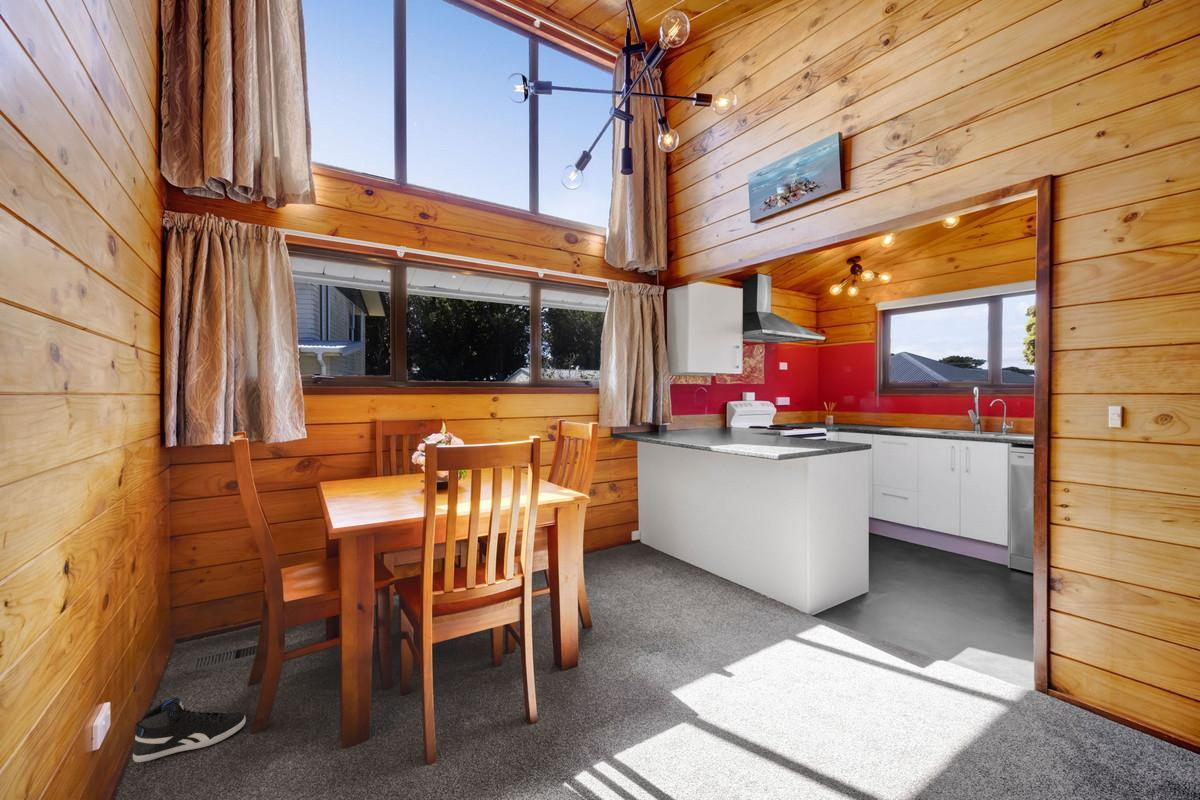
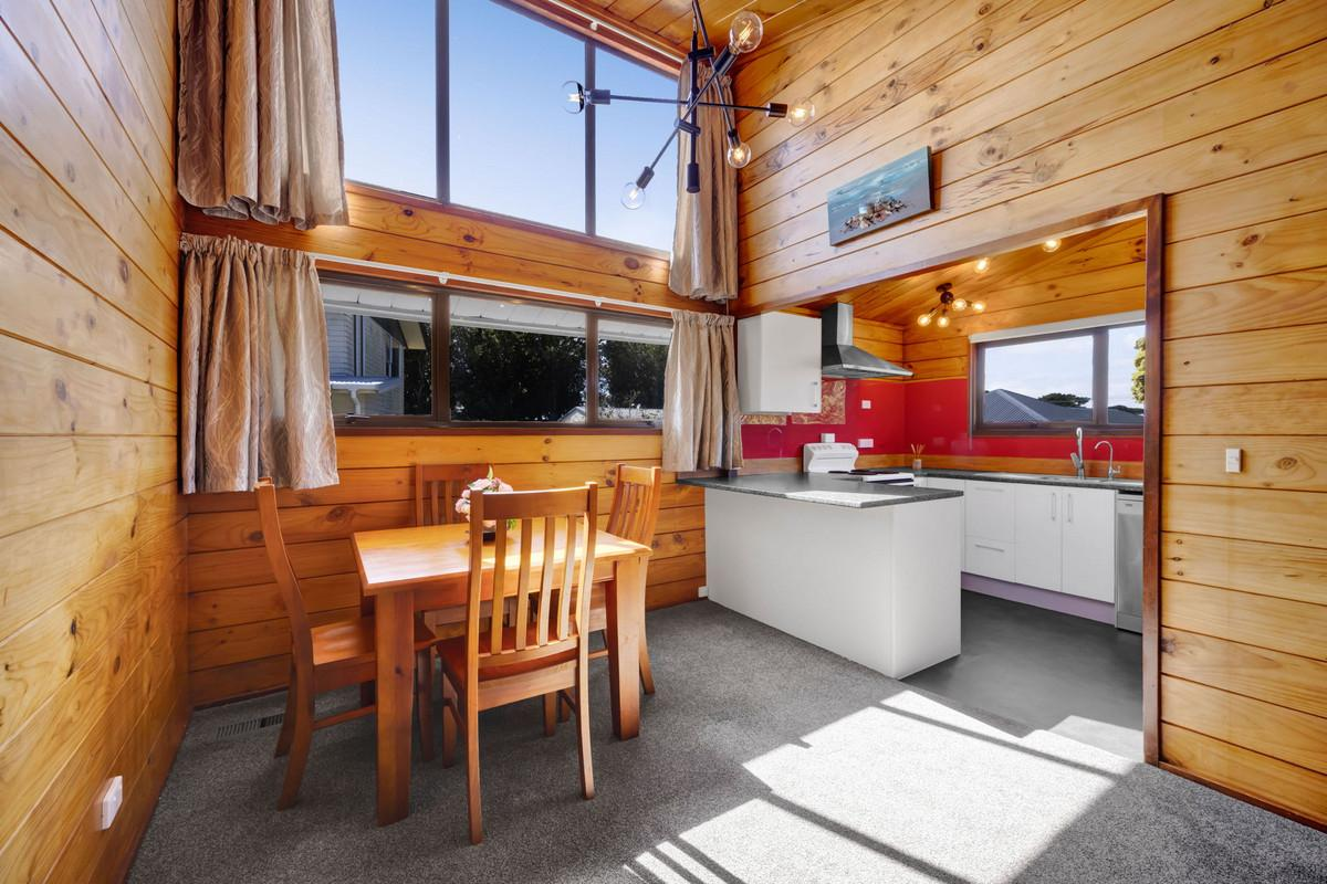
- sneaker [132,697,247,763]
